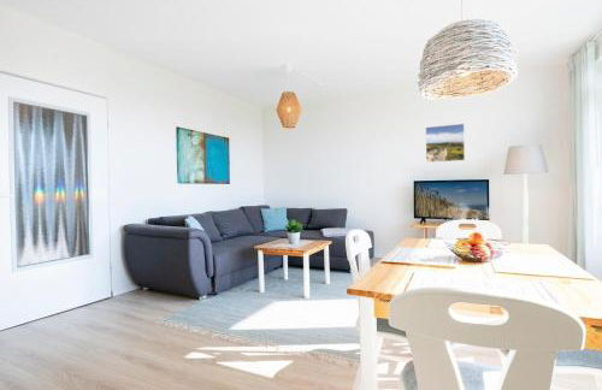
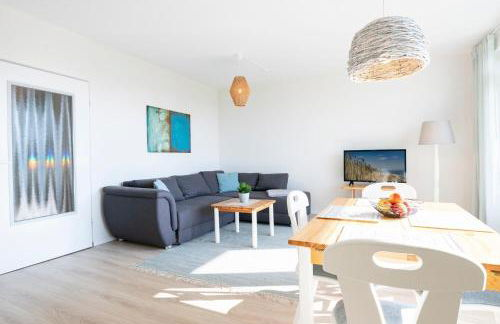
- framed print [425,123,466,164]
